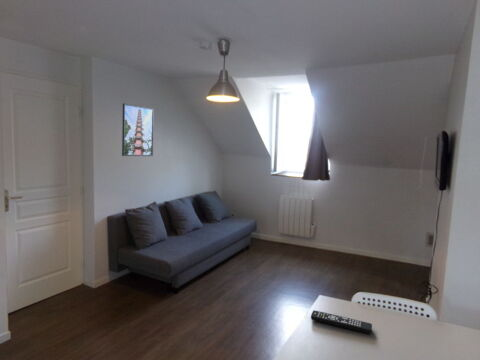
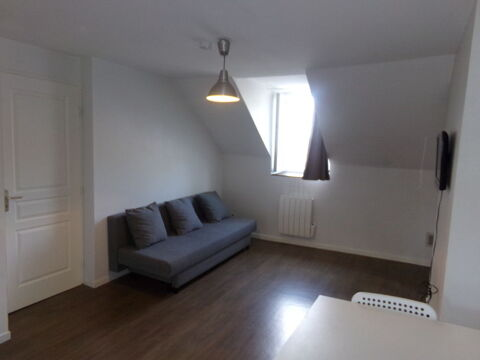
- remote control [310,309,373,335]
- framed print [121,102,155,157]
